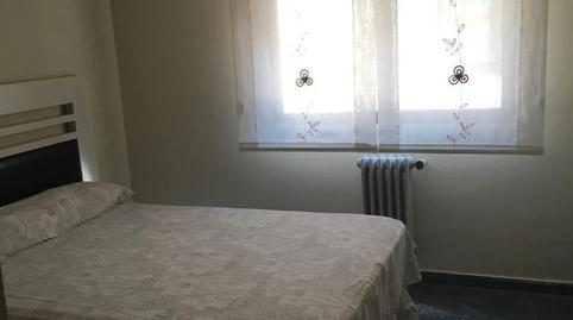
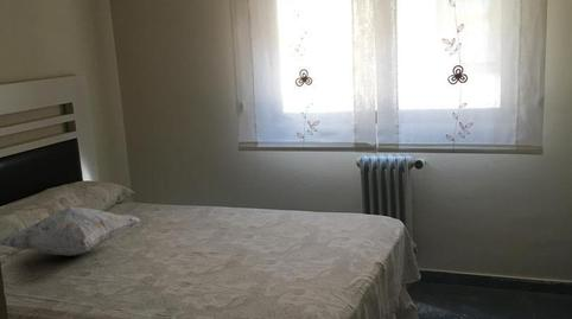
+ decorative pillow [0,206,142,256]
